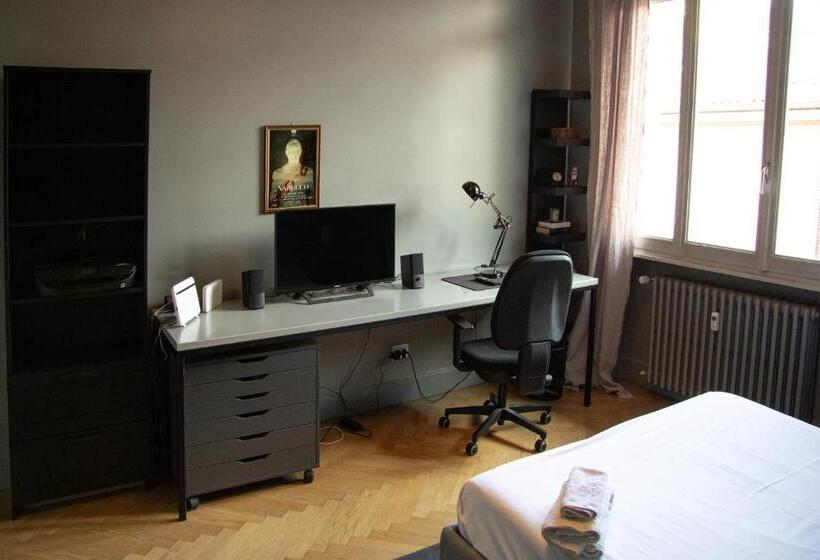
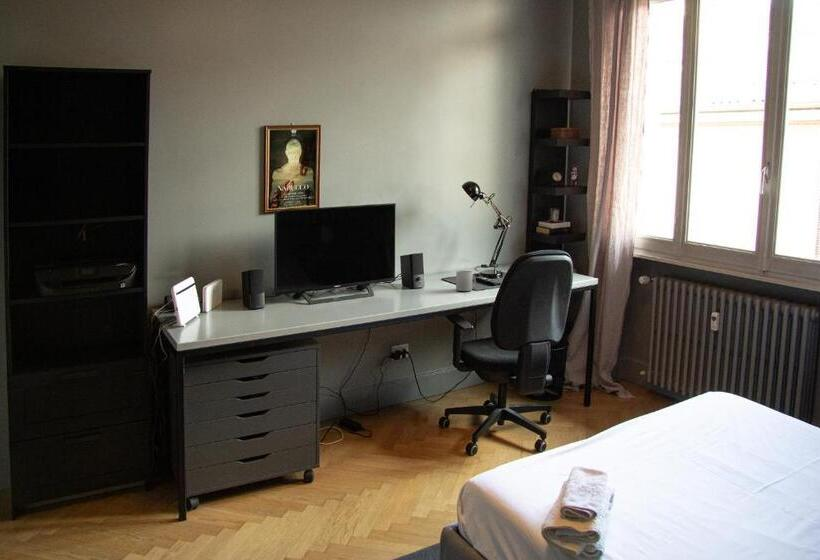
+ mug [455,270,477,292]
